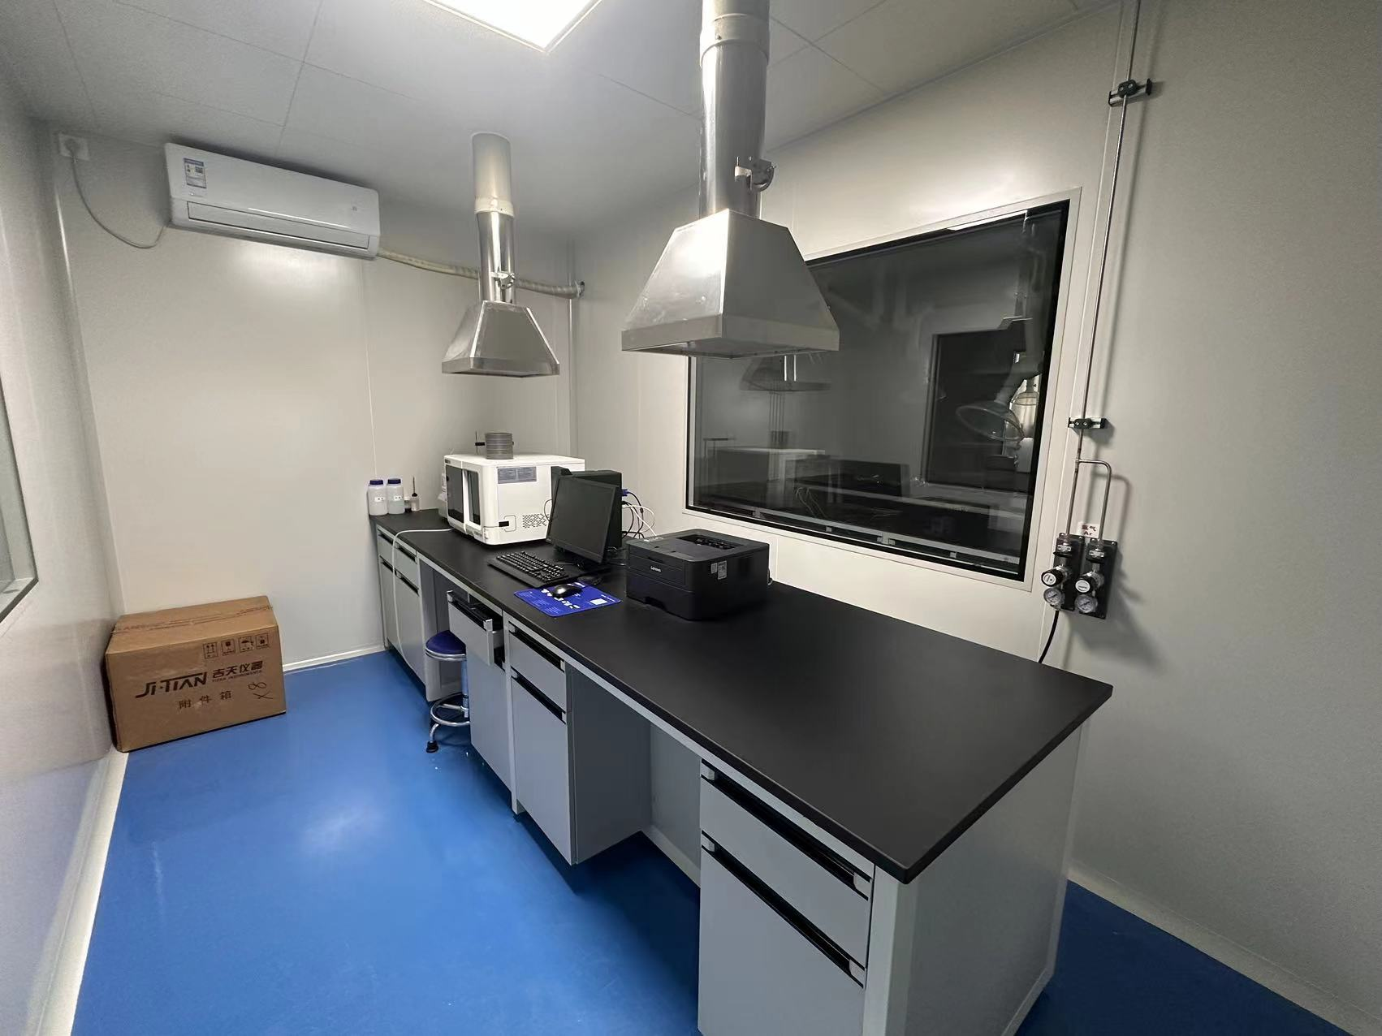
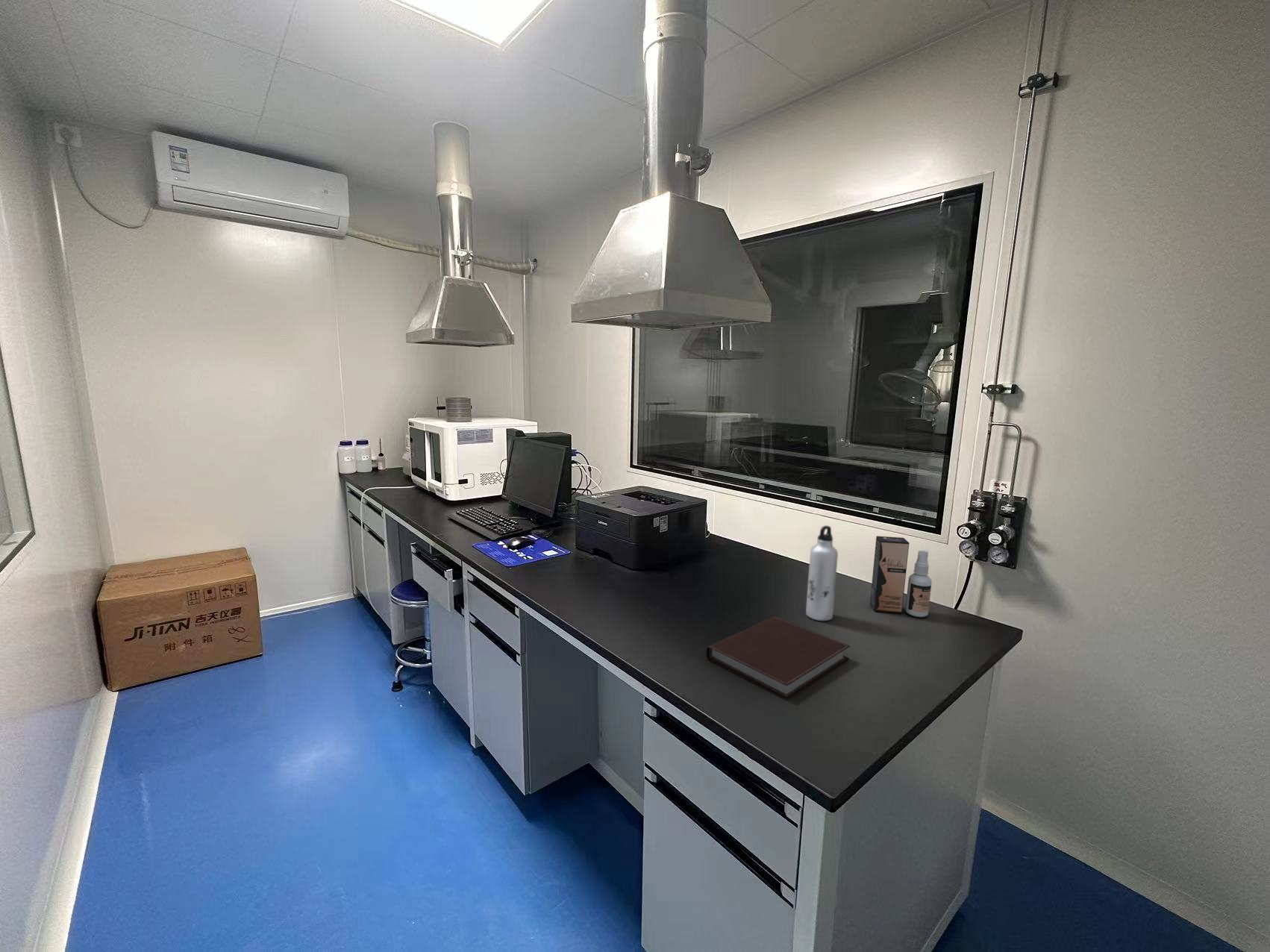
+ notebook [706,616,851,701]
+ spray bottle [869,536,933,618]
+ water bottle [805,524,839,621]
